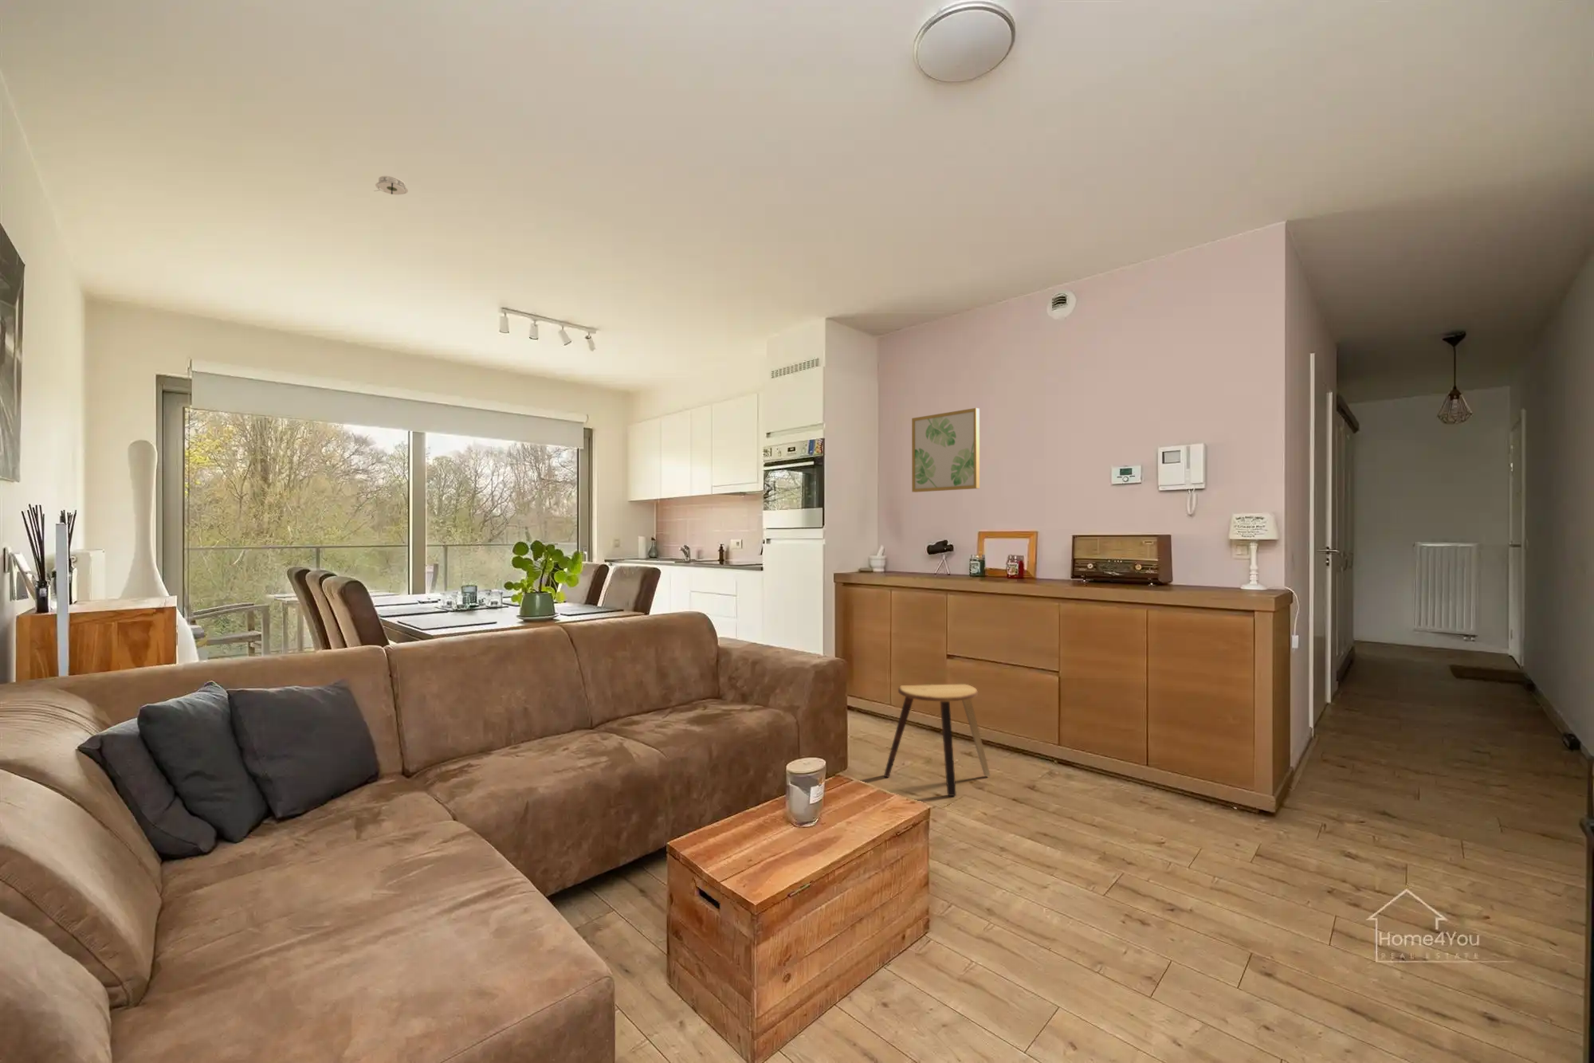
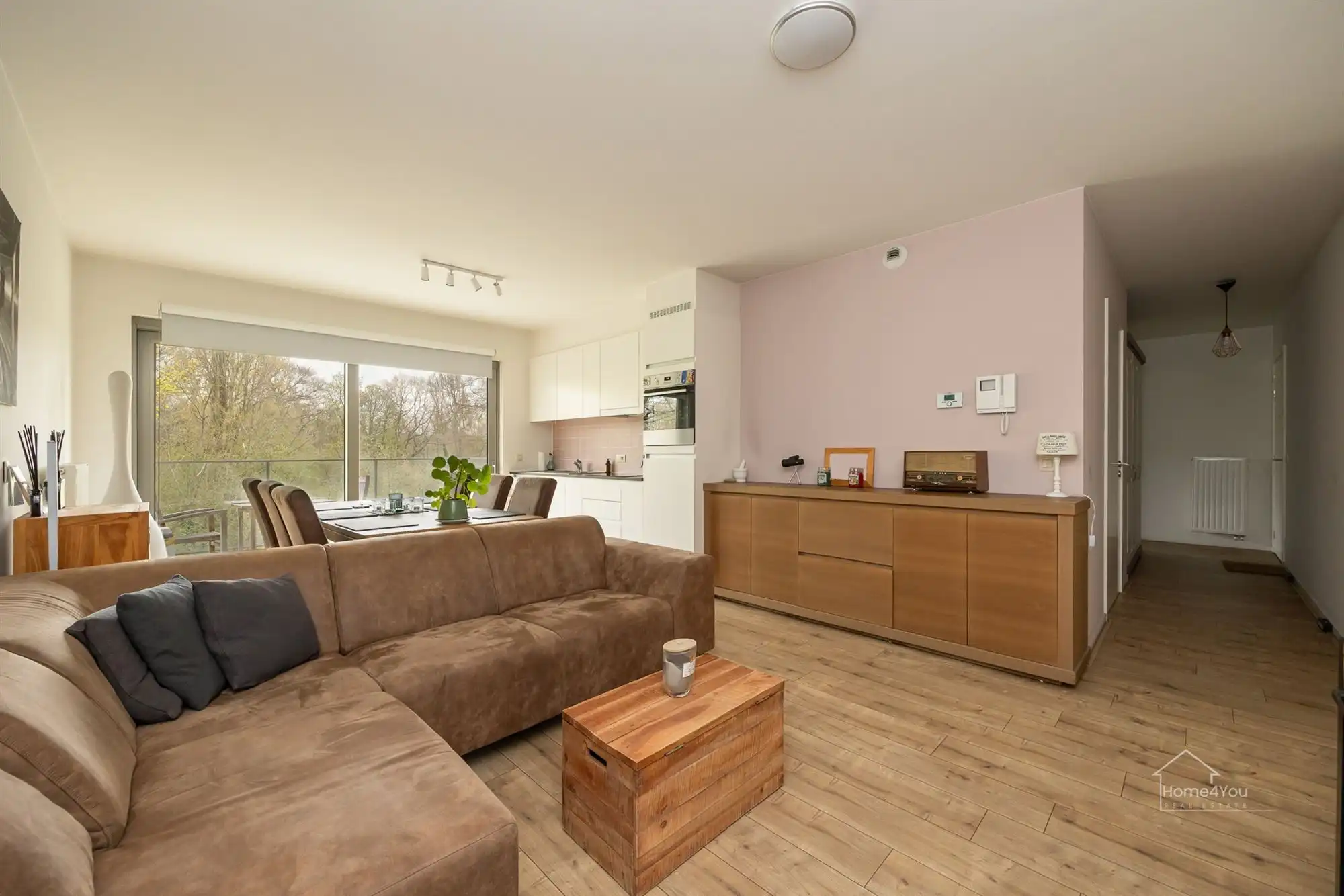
- stool [884,683,990,797]
- wall art [911,407,981,494]
- smoke detector [374,176,409,196]
